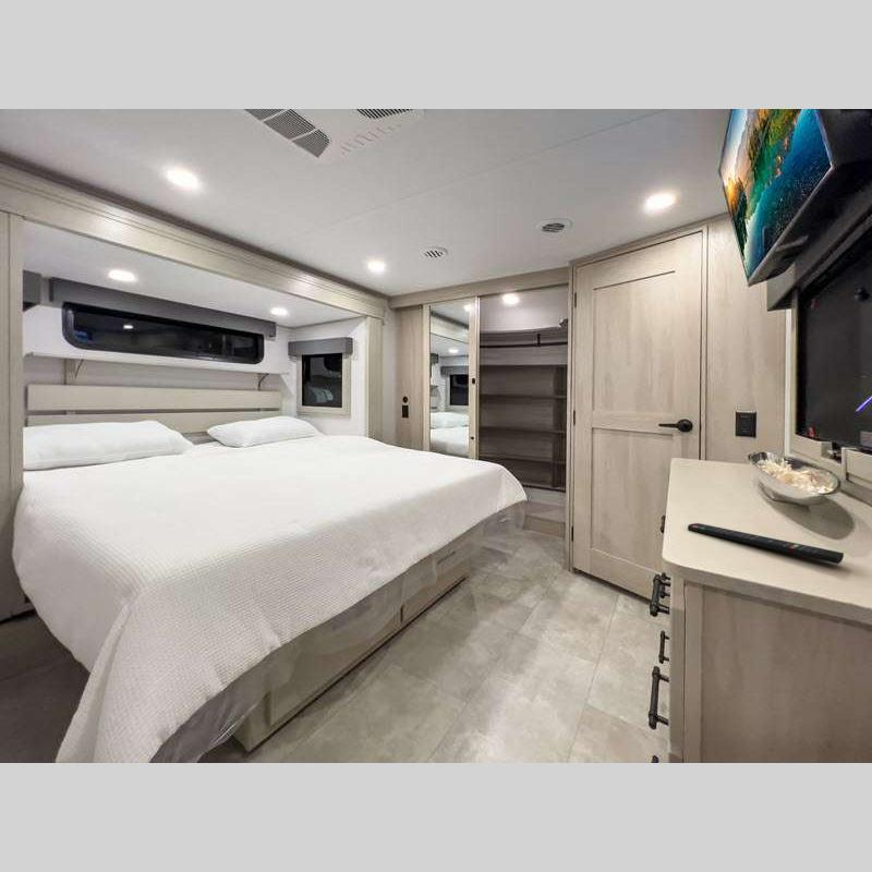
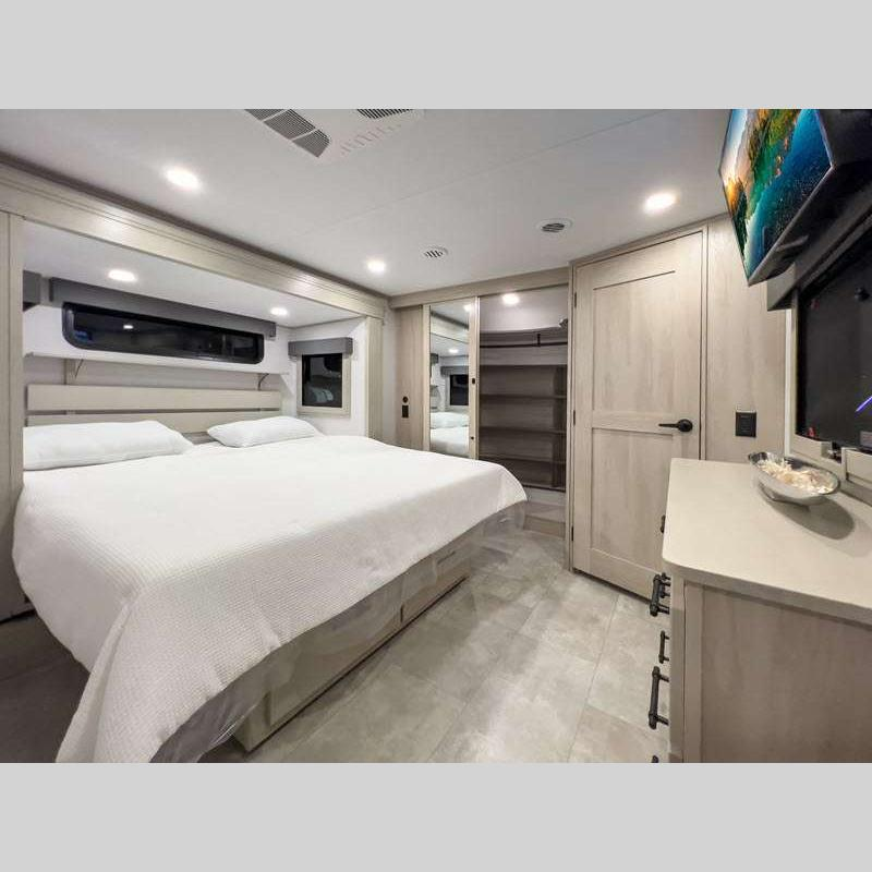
- remote control [687,522,845,565]
